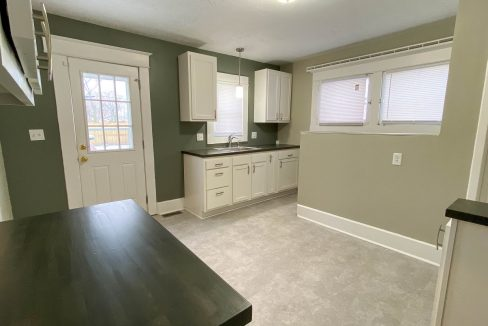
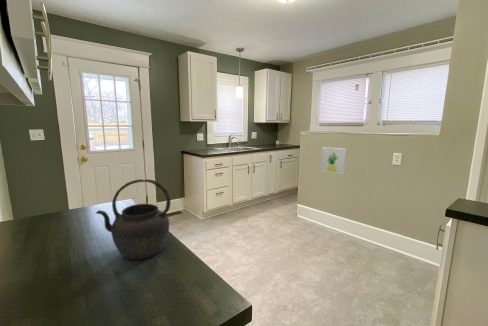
+ wall art [320,146,347,176]
+ kettle [95,178,171,261]
